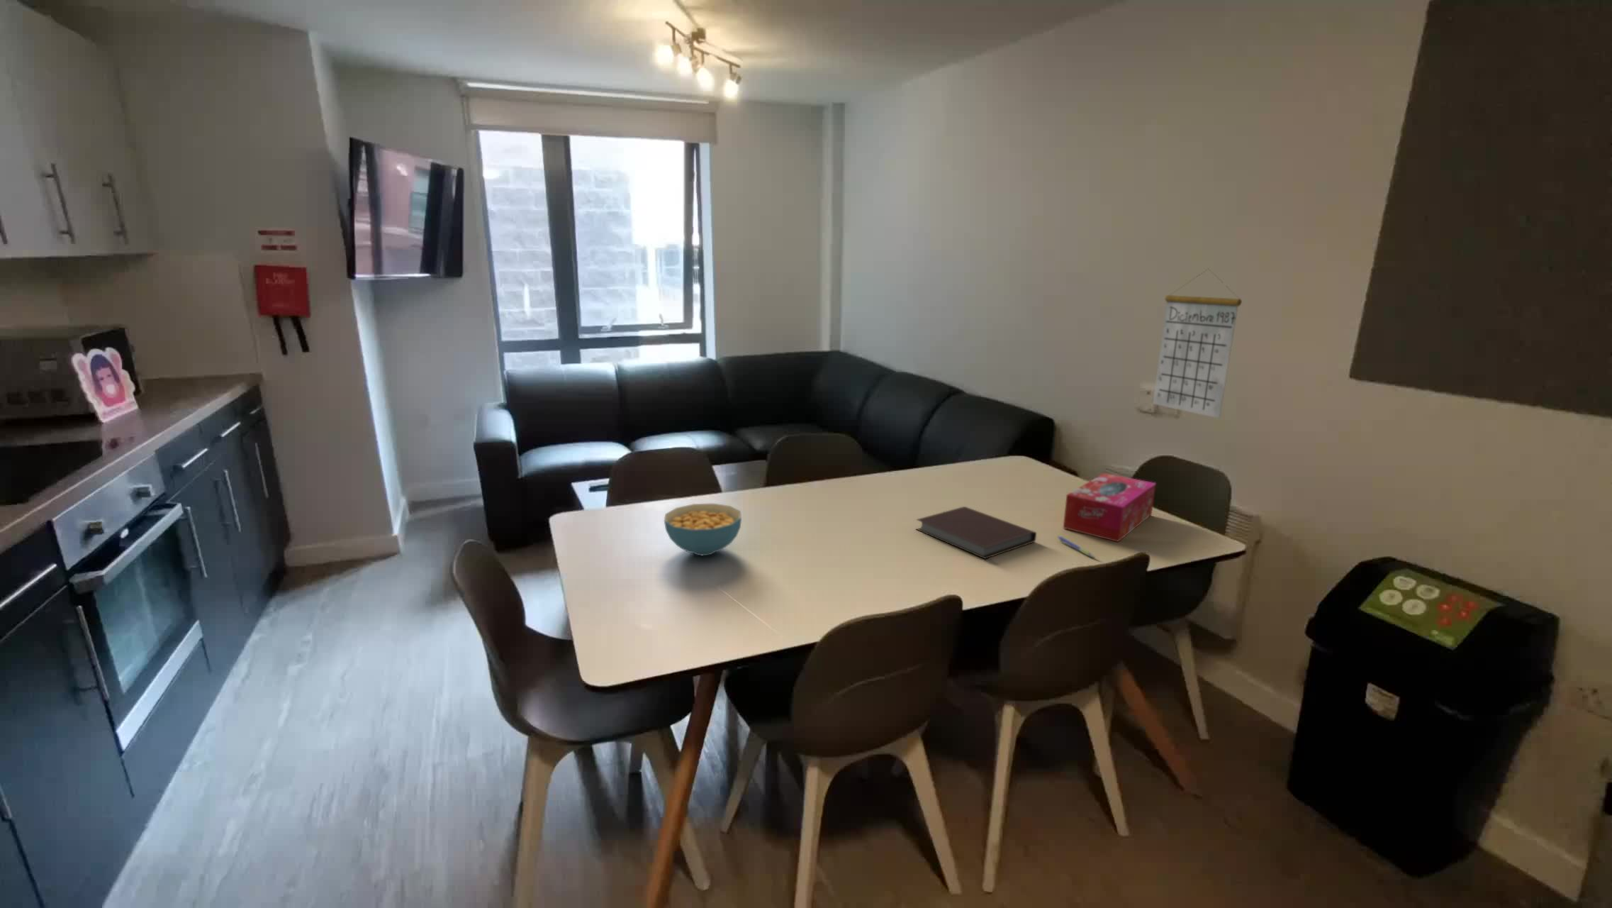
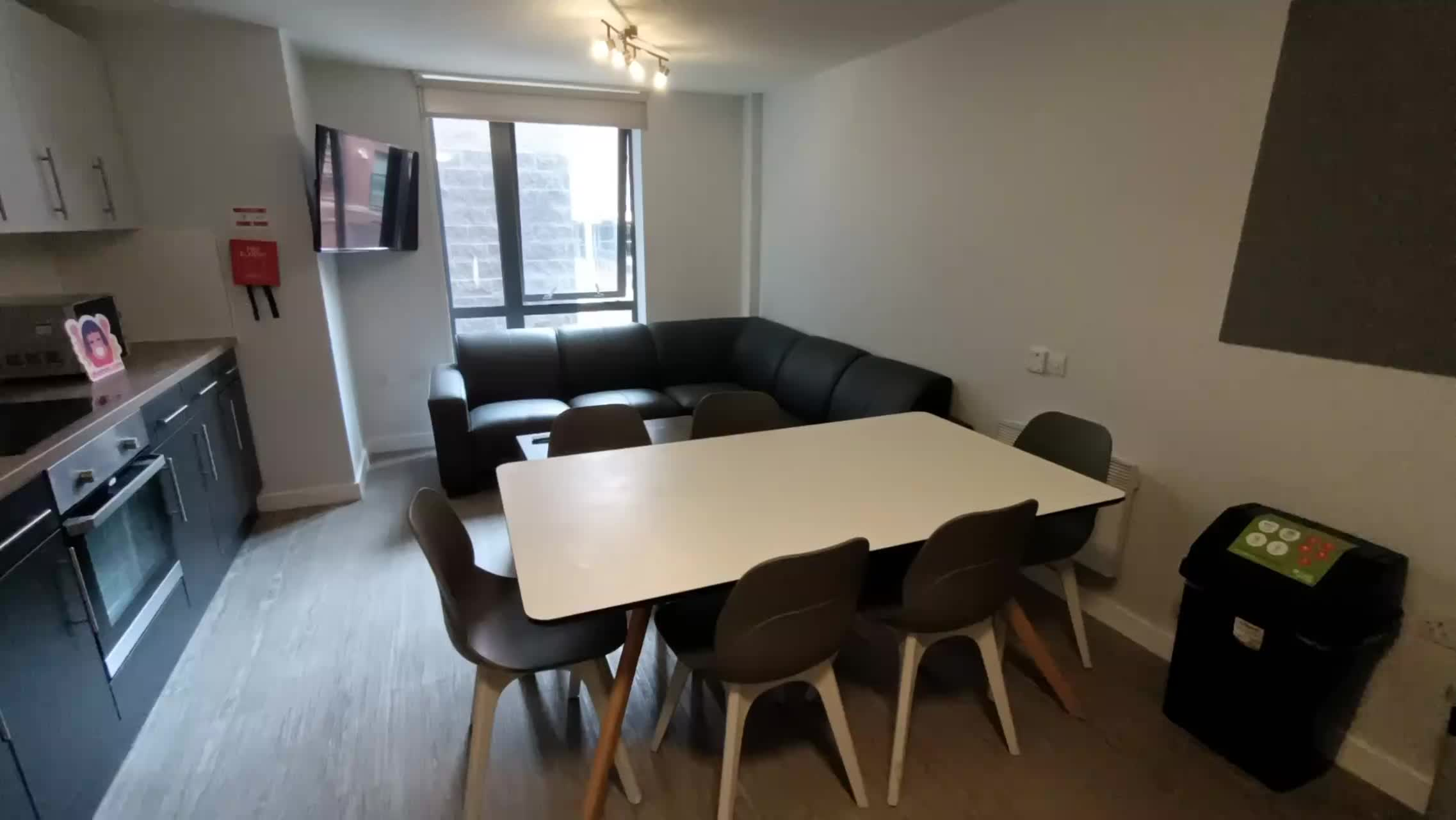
- pen [1056,535,1096,558]
- calendar [1151,268,1242,420]
- tissue box [1063,473,1157,543]
- cereal bowl [663,503,742,557]
- notebook [916,506,1037,559]
